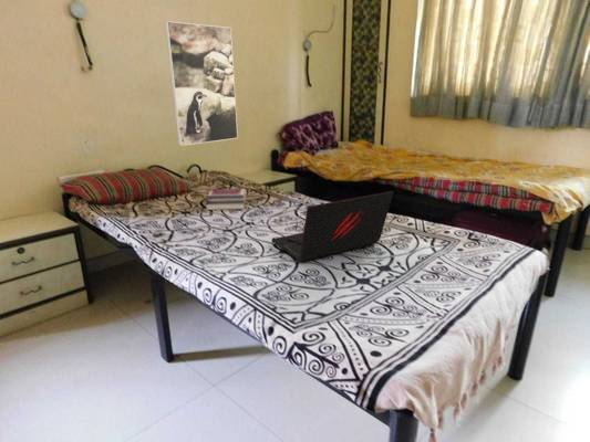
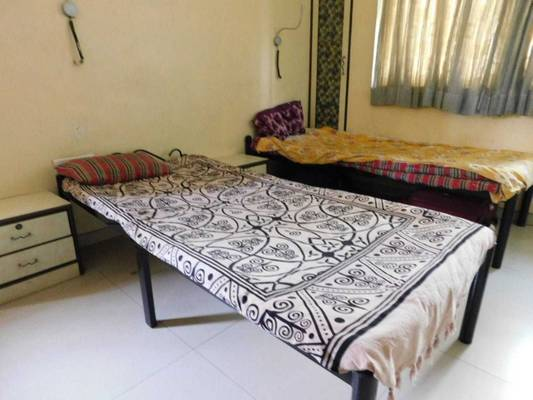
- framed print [164,20,239,147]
- laptop [272,190,394,263]
- book [205,188,247,211]
